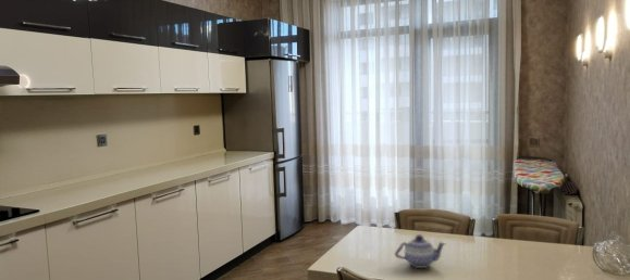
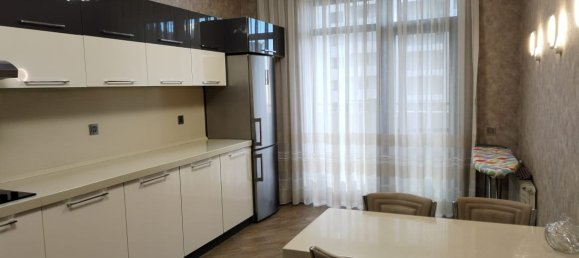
- teapot [394,233,447,269]
